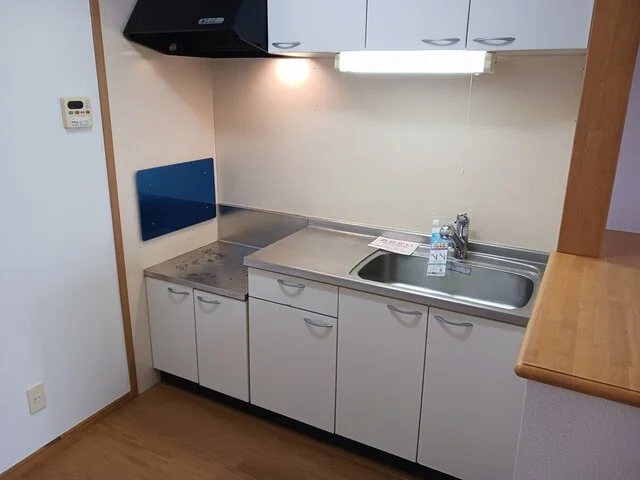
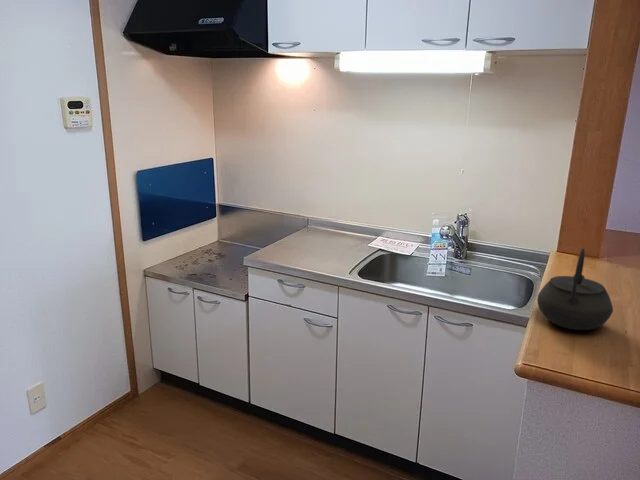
+ kettle [536,247,614,331]
